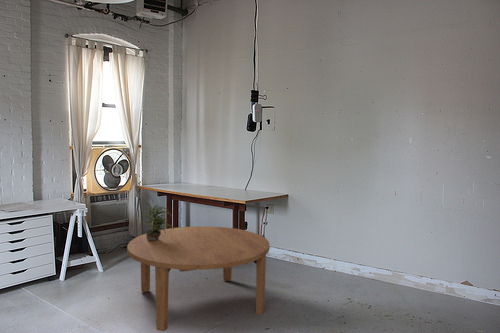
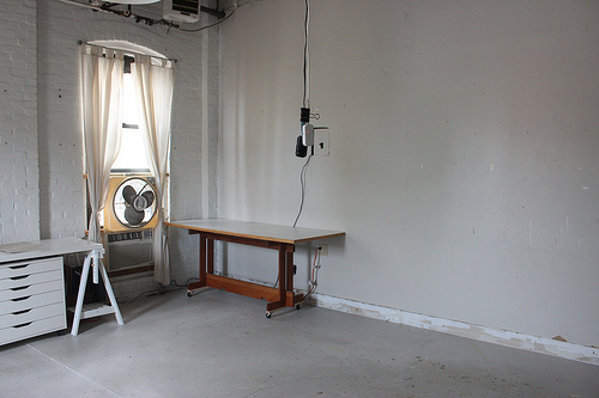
- potted plant [135,199,174,241]
- dining table [126,225,270,332]
